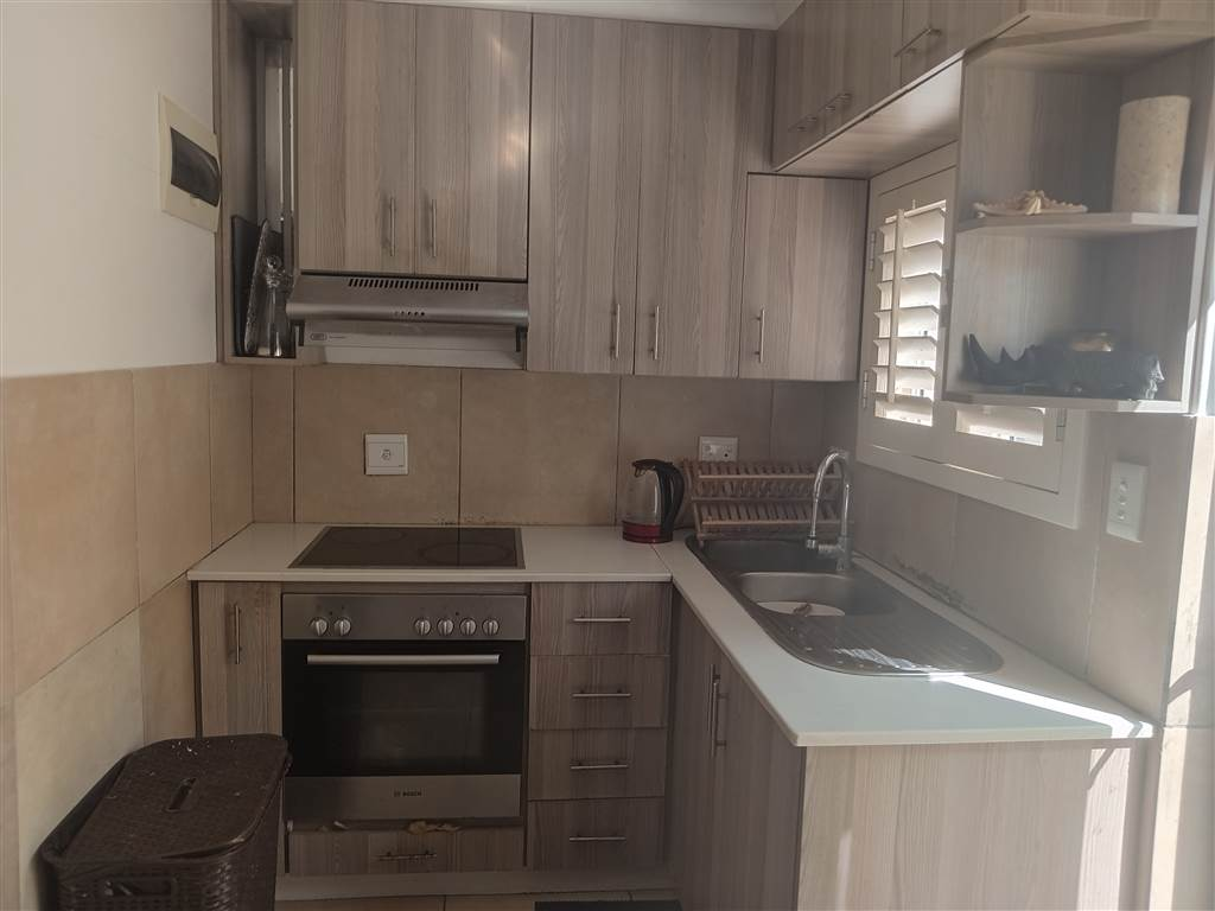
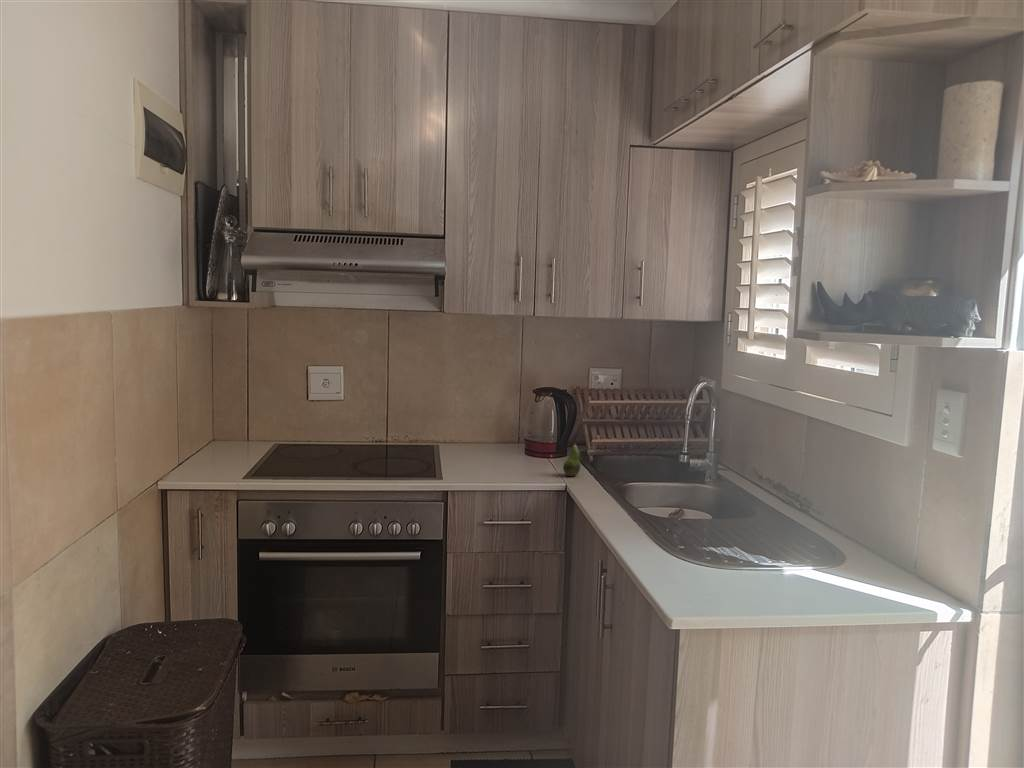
+ fruit [562,435,581,477]
